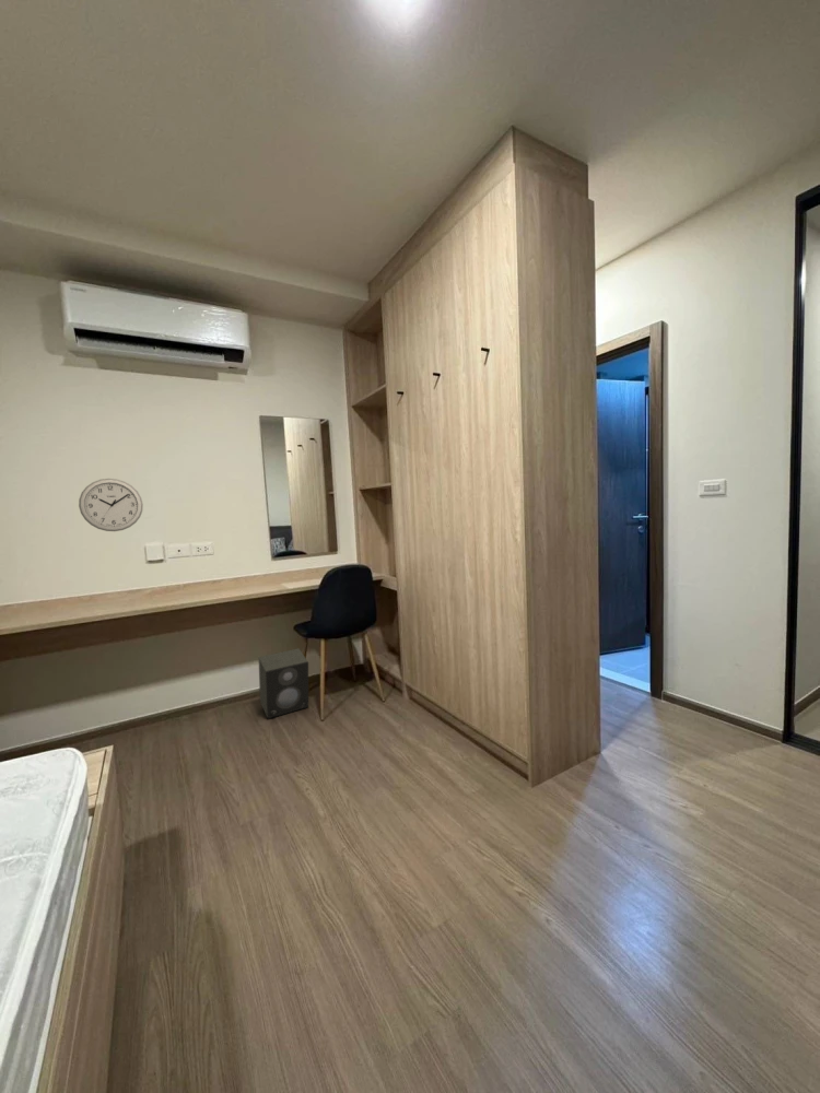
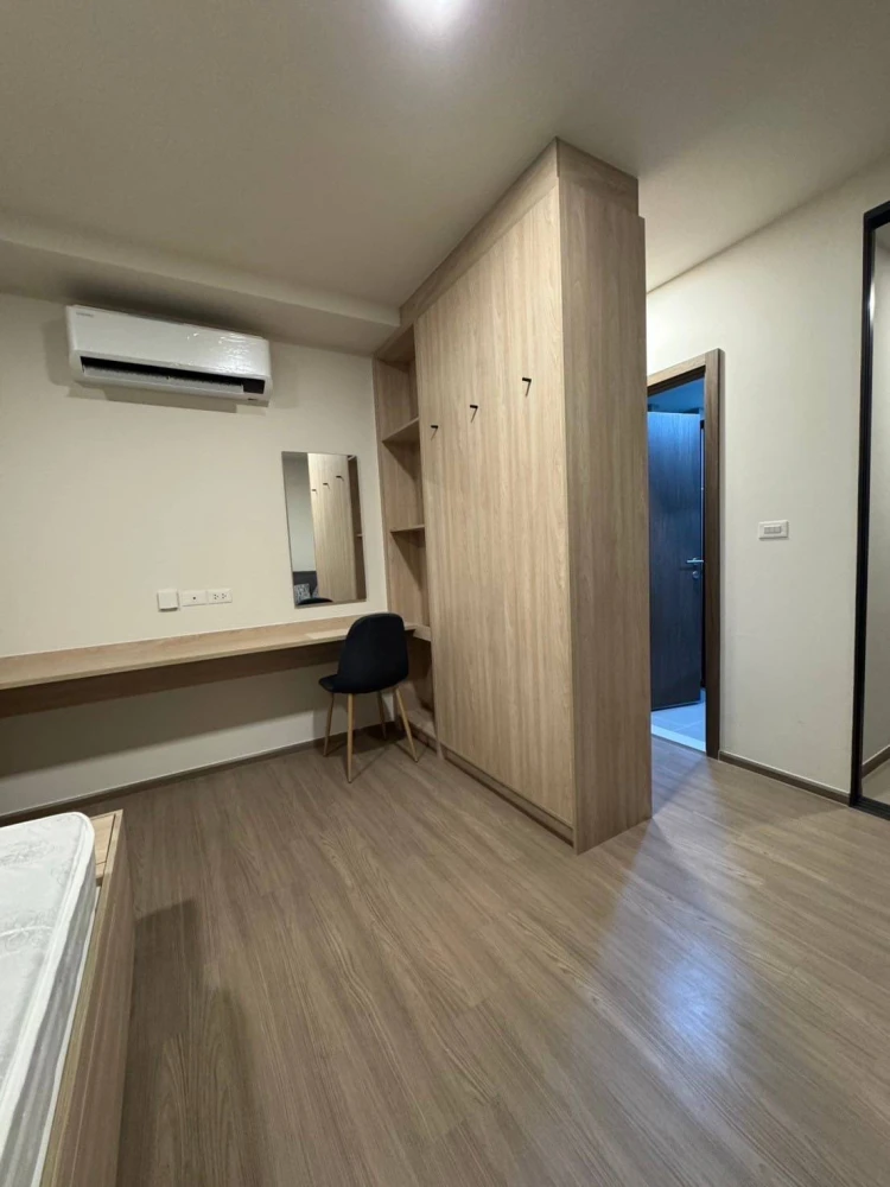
- speaker [257,648,309,719]
- wall clock [78,478,144,532]
